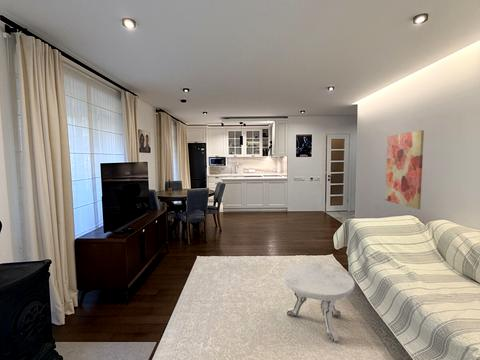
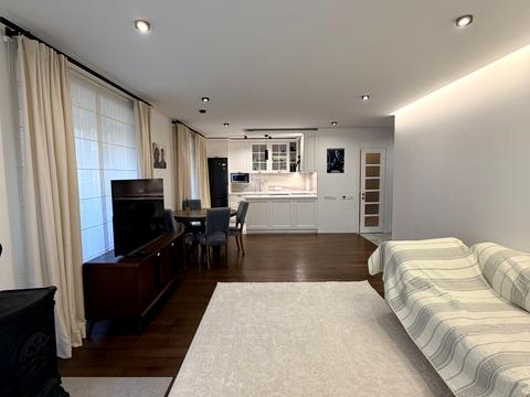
- side table [282,262,356,343]
- wall art [384,129,425,210]
